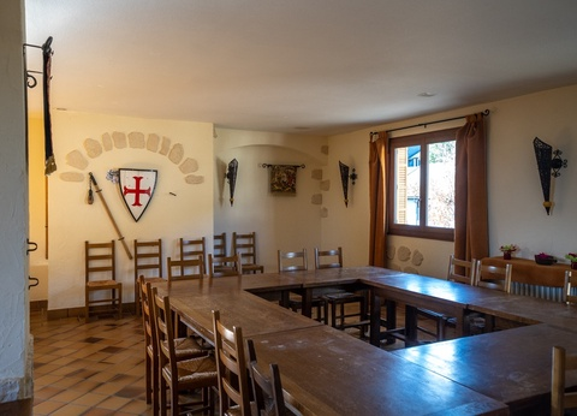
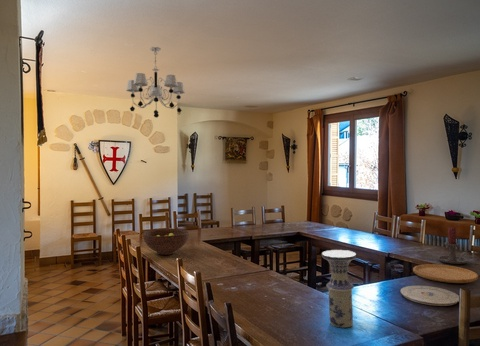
+ candle holder [437,225,470,265]
+ vase [321,249,357,328]
+ cutting board [412,263,479,284]
+ fruit bowl [142,228,190,256]
+ plate [399,285,460,307]
+ chandelier [125,46,186,119]
